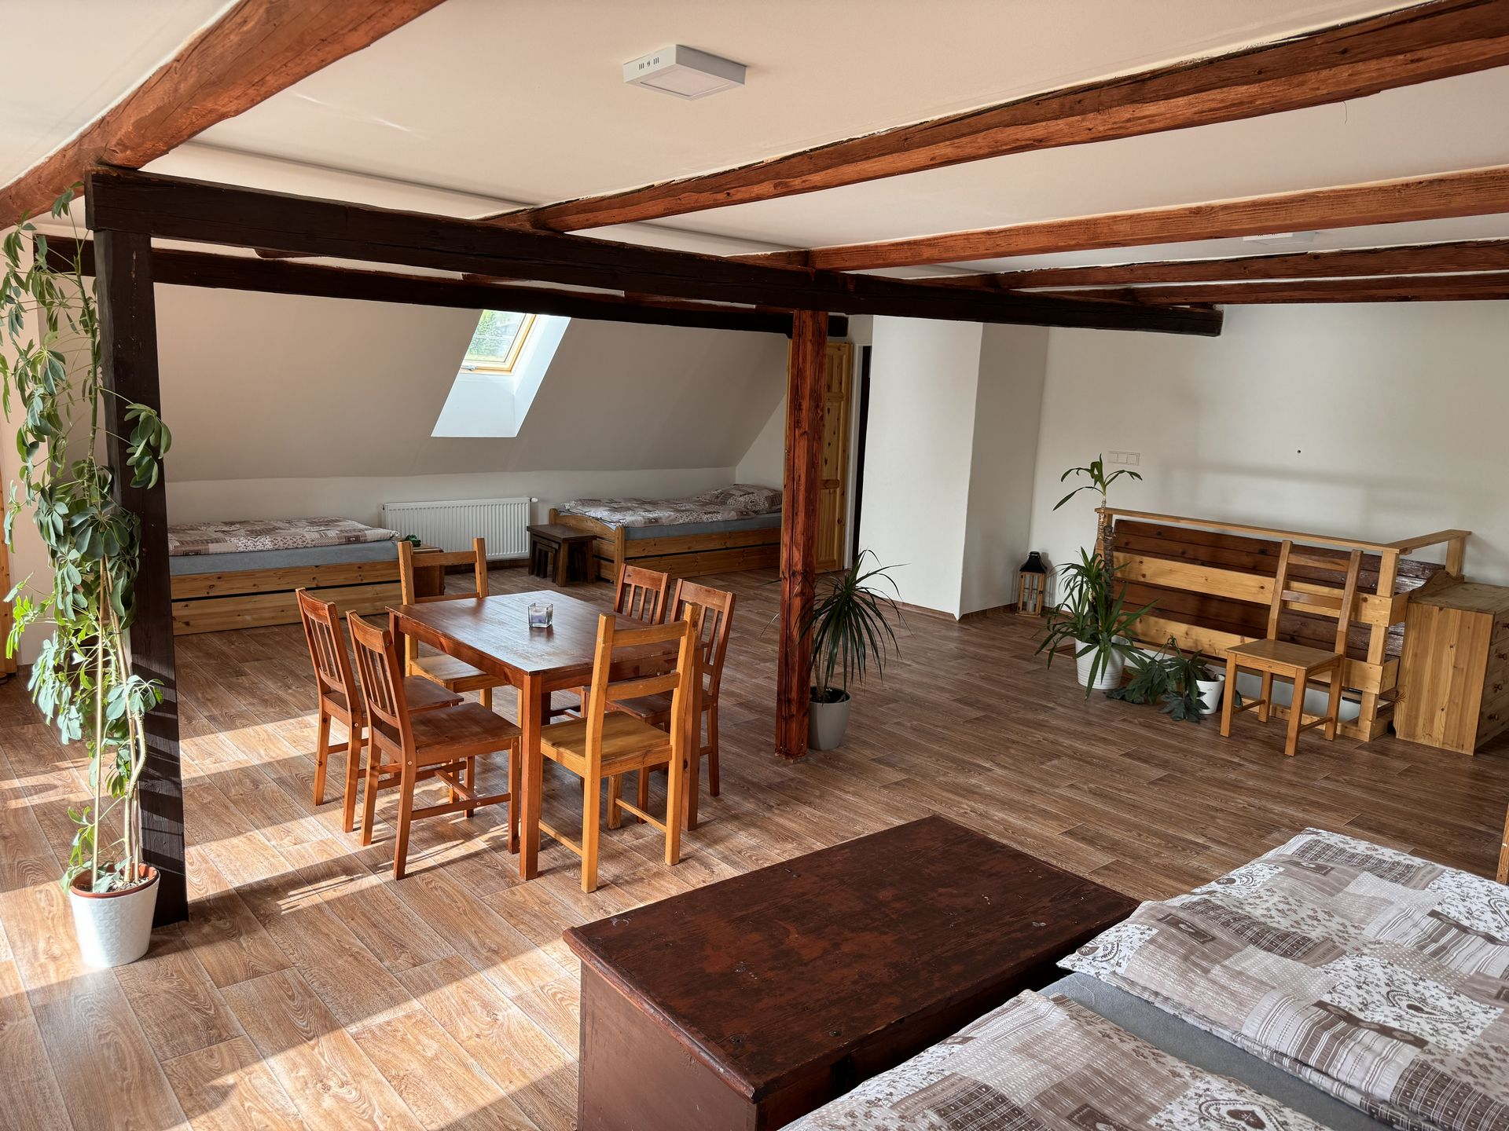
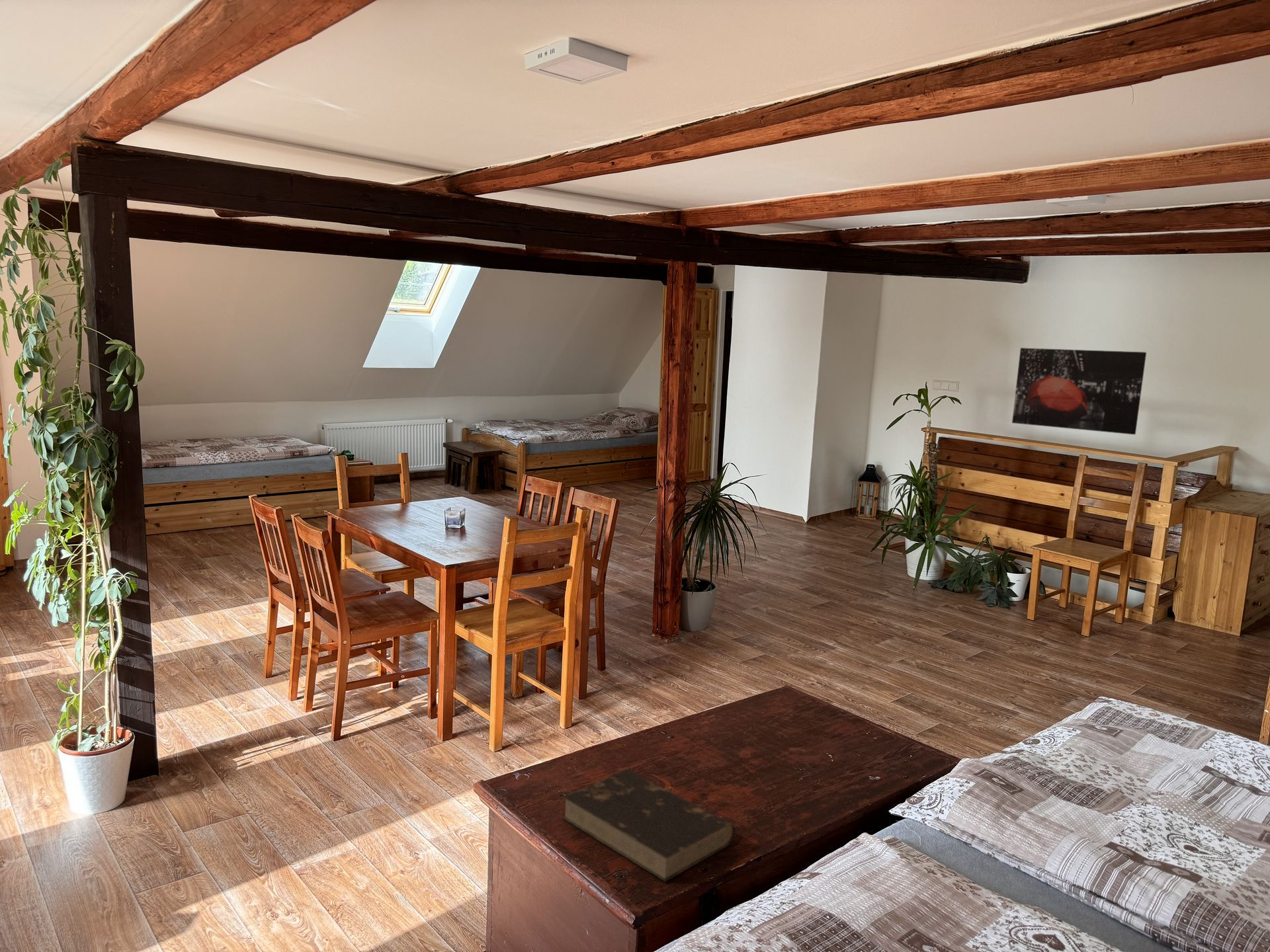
+ wall art [1011,347,1147,435]
+ book [561,770,736,883]
